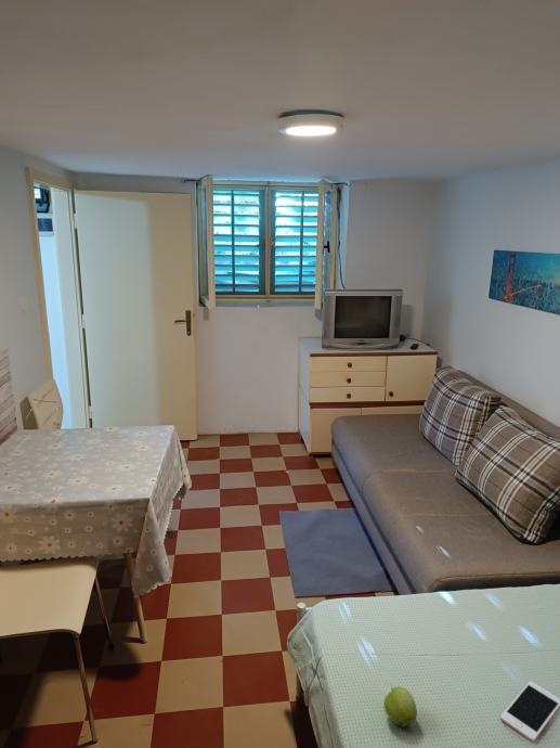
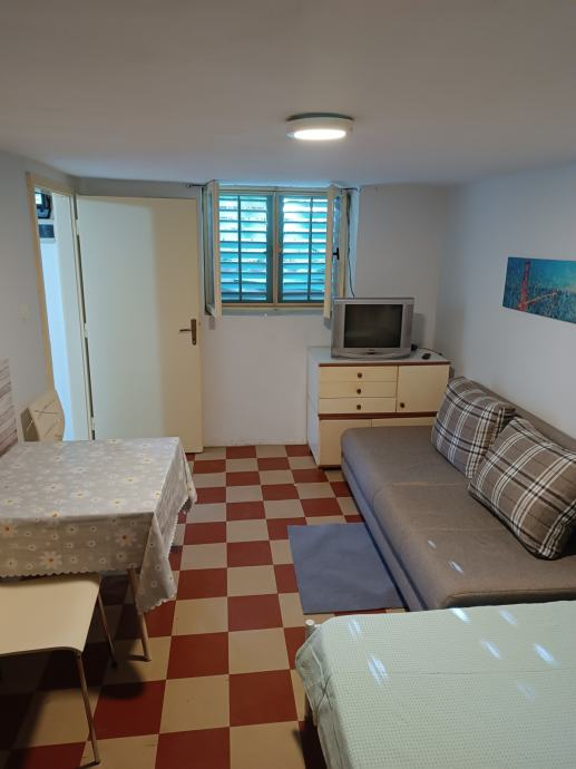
- apple [382,686,418,727]
- cell phone [499,680,560,743]
